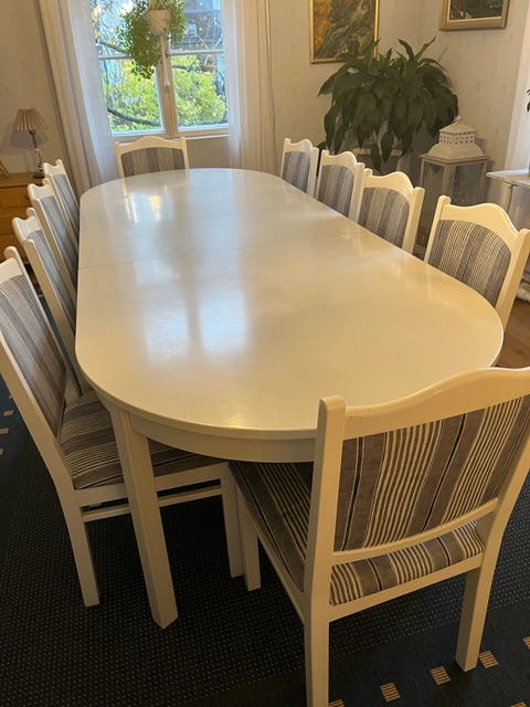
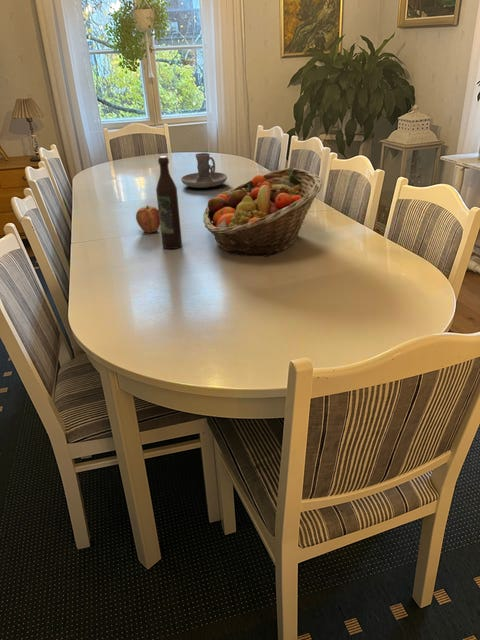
+ candle holder [180,152,228,189]
+ apple [135,205,160,234]
+ wine bottle [155,155,183,250]
+ fruit basket [202,167,323,257]
